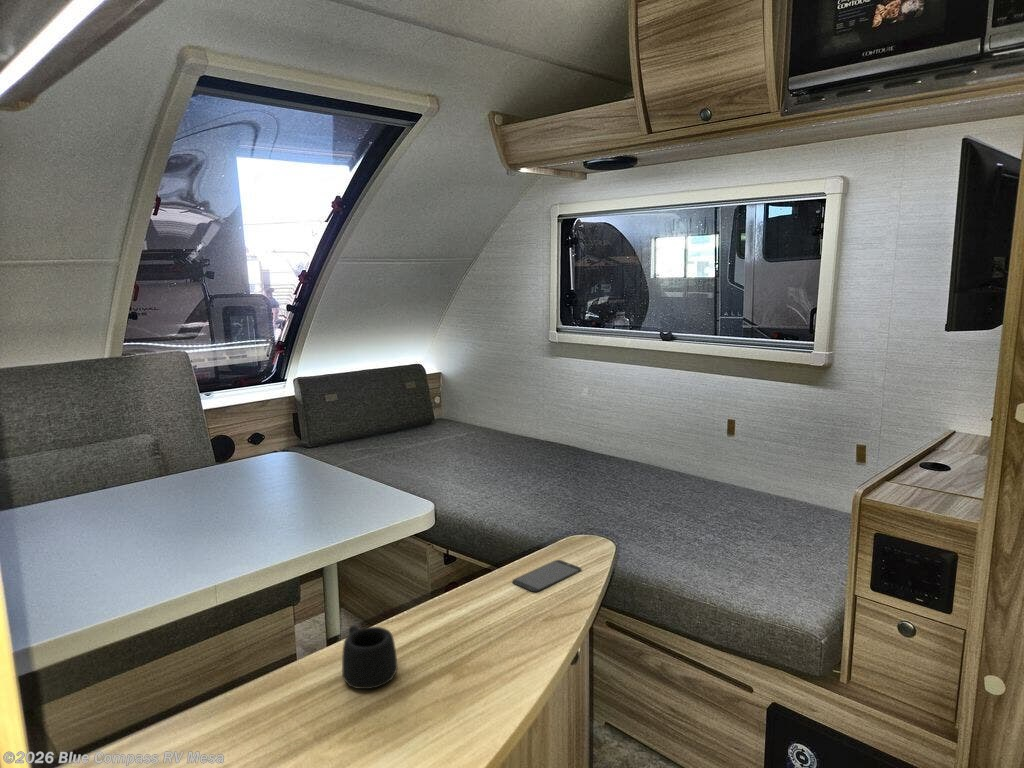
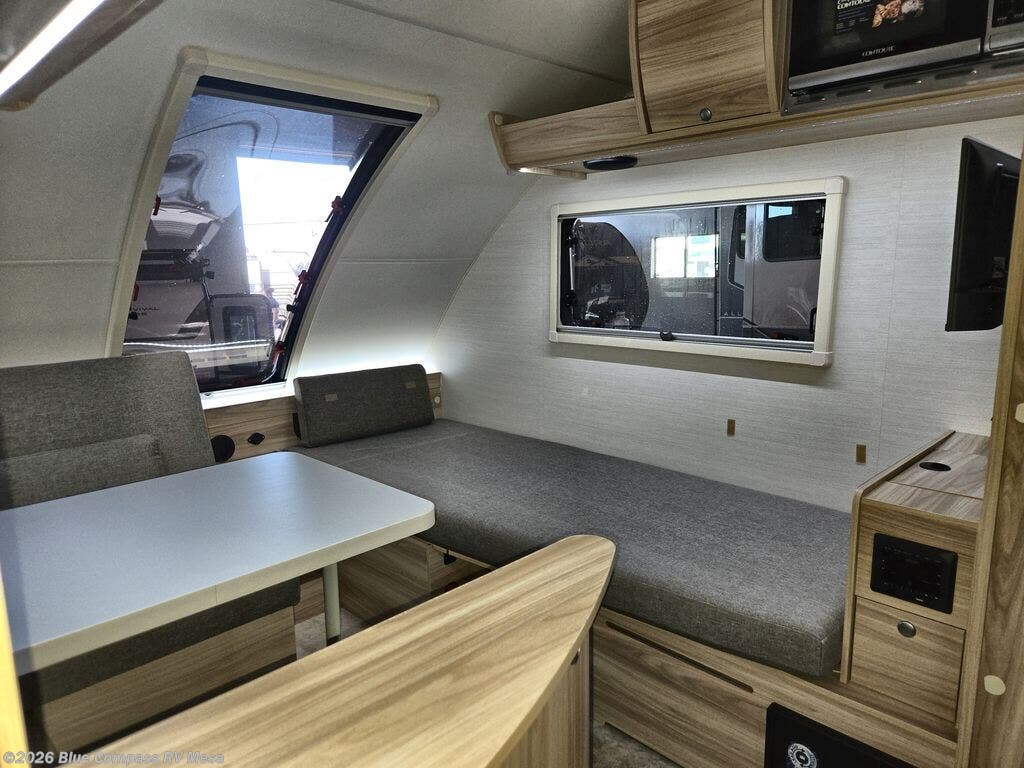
- smartphone [511,559,582,593]
- mug [341,624,399,690]
